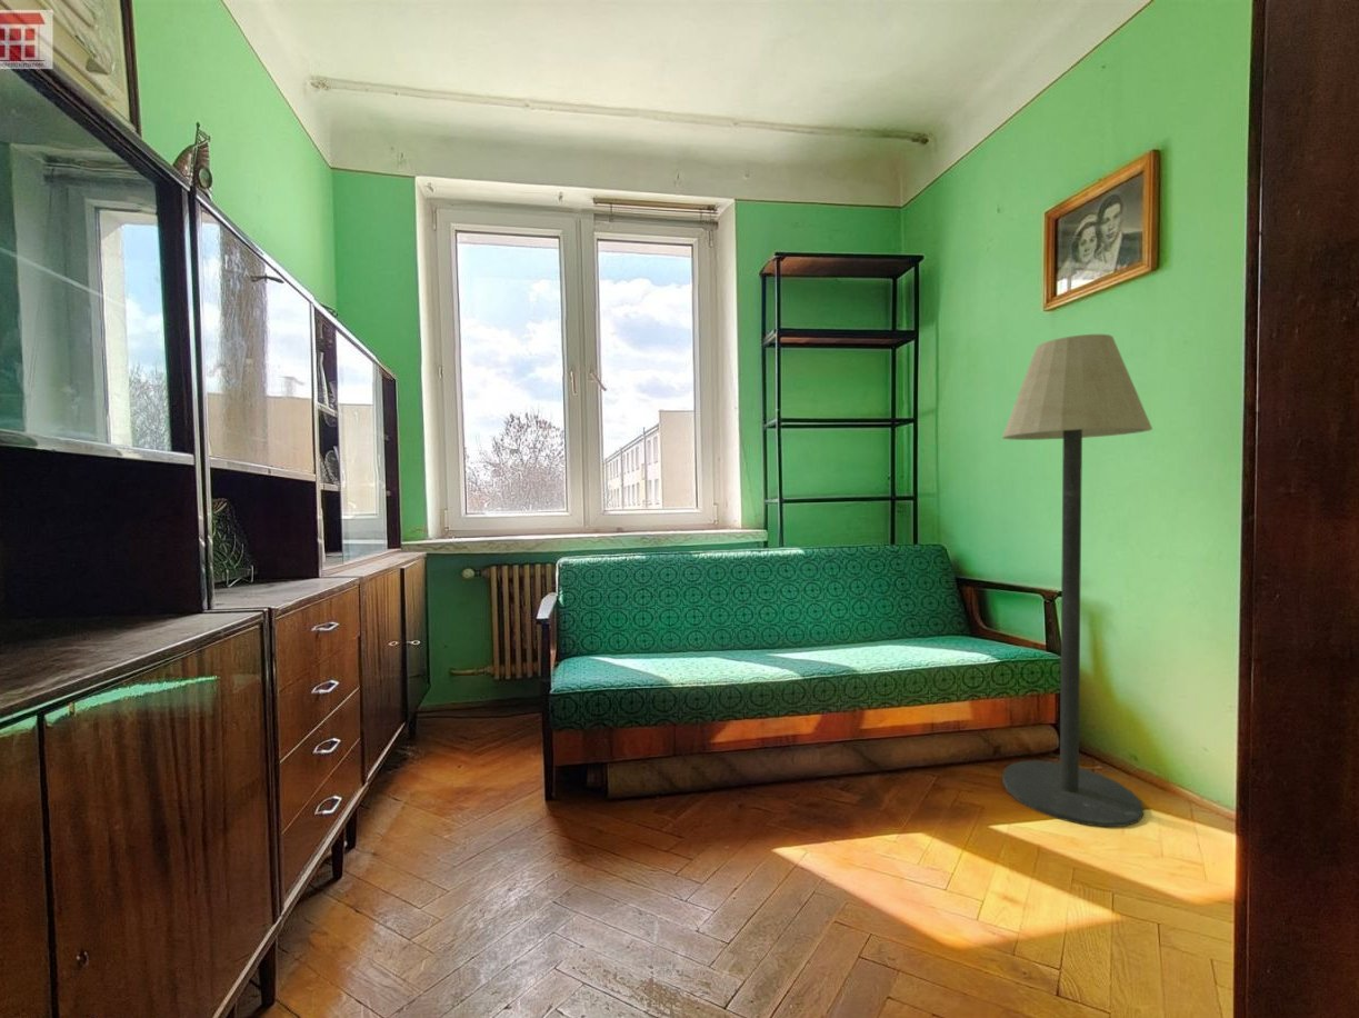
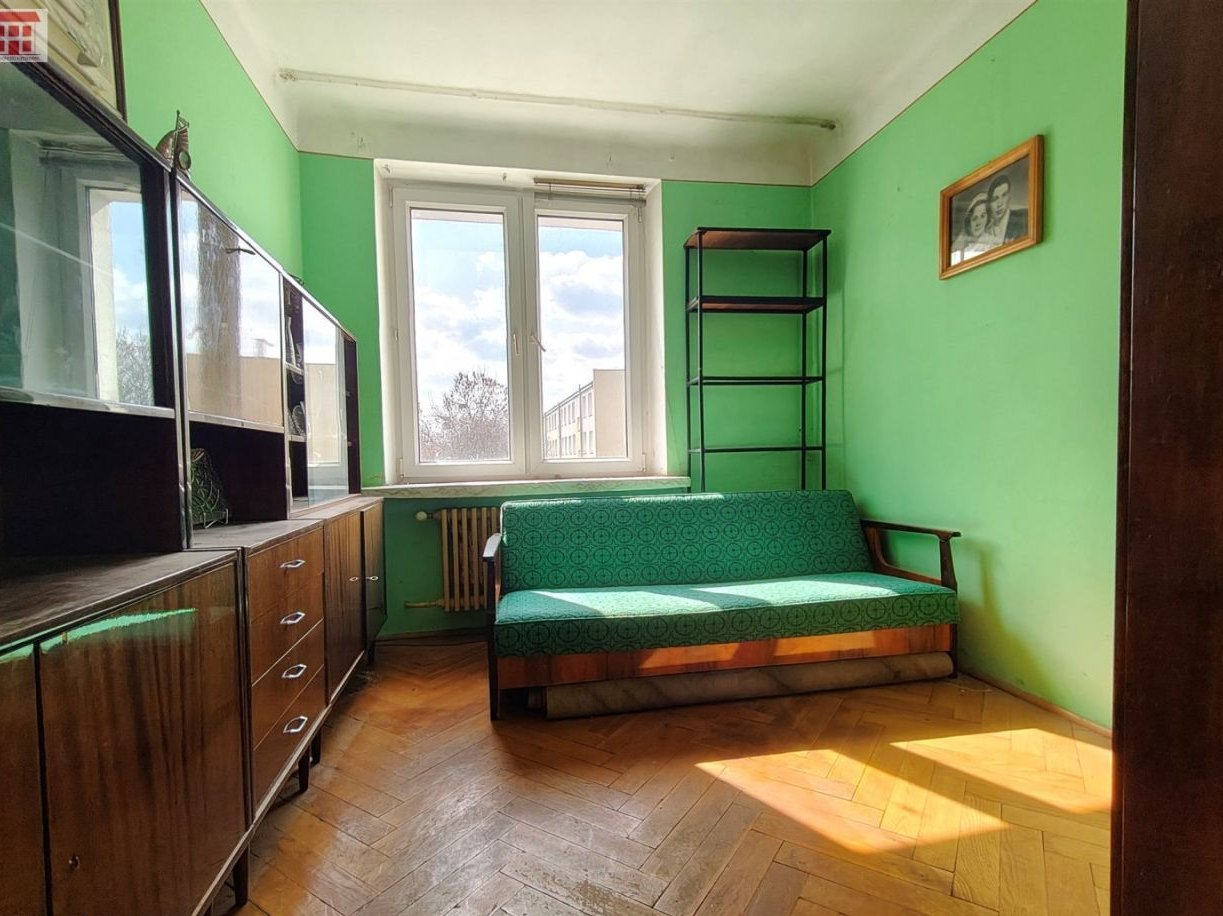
- floor lamp [1001,333,1153,828]
